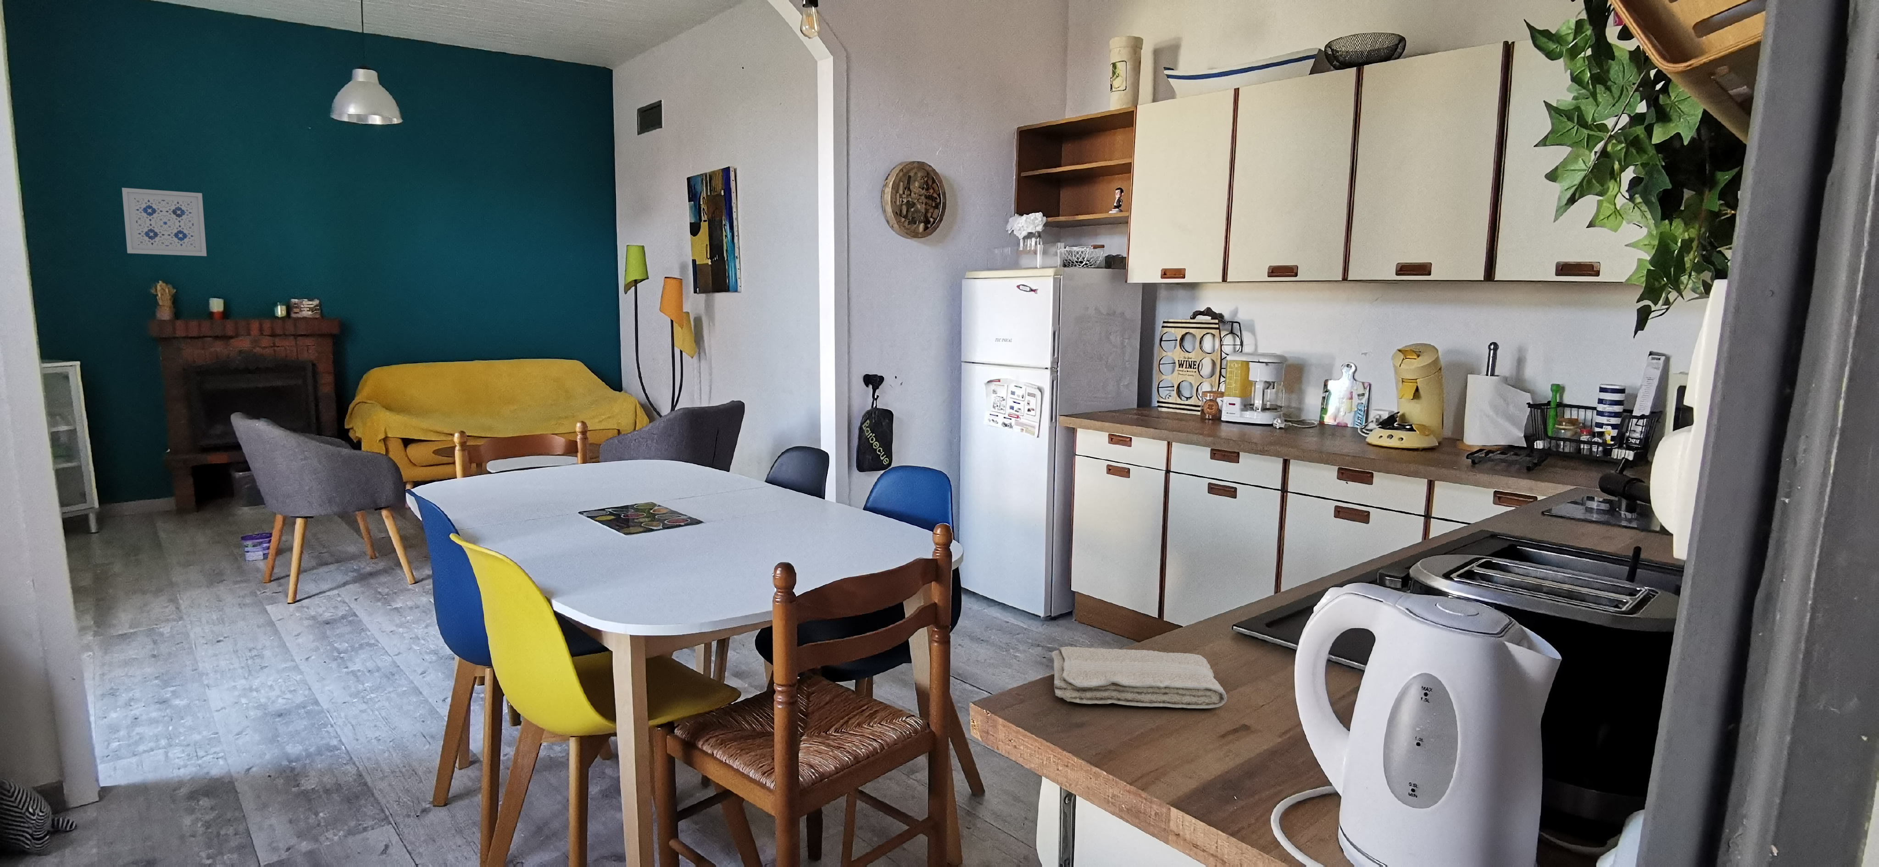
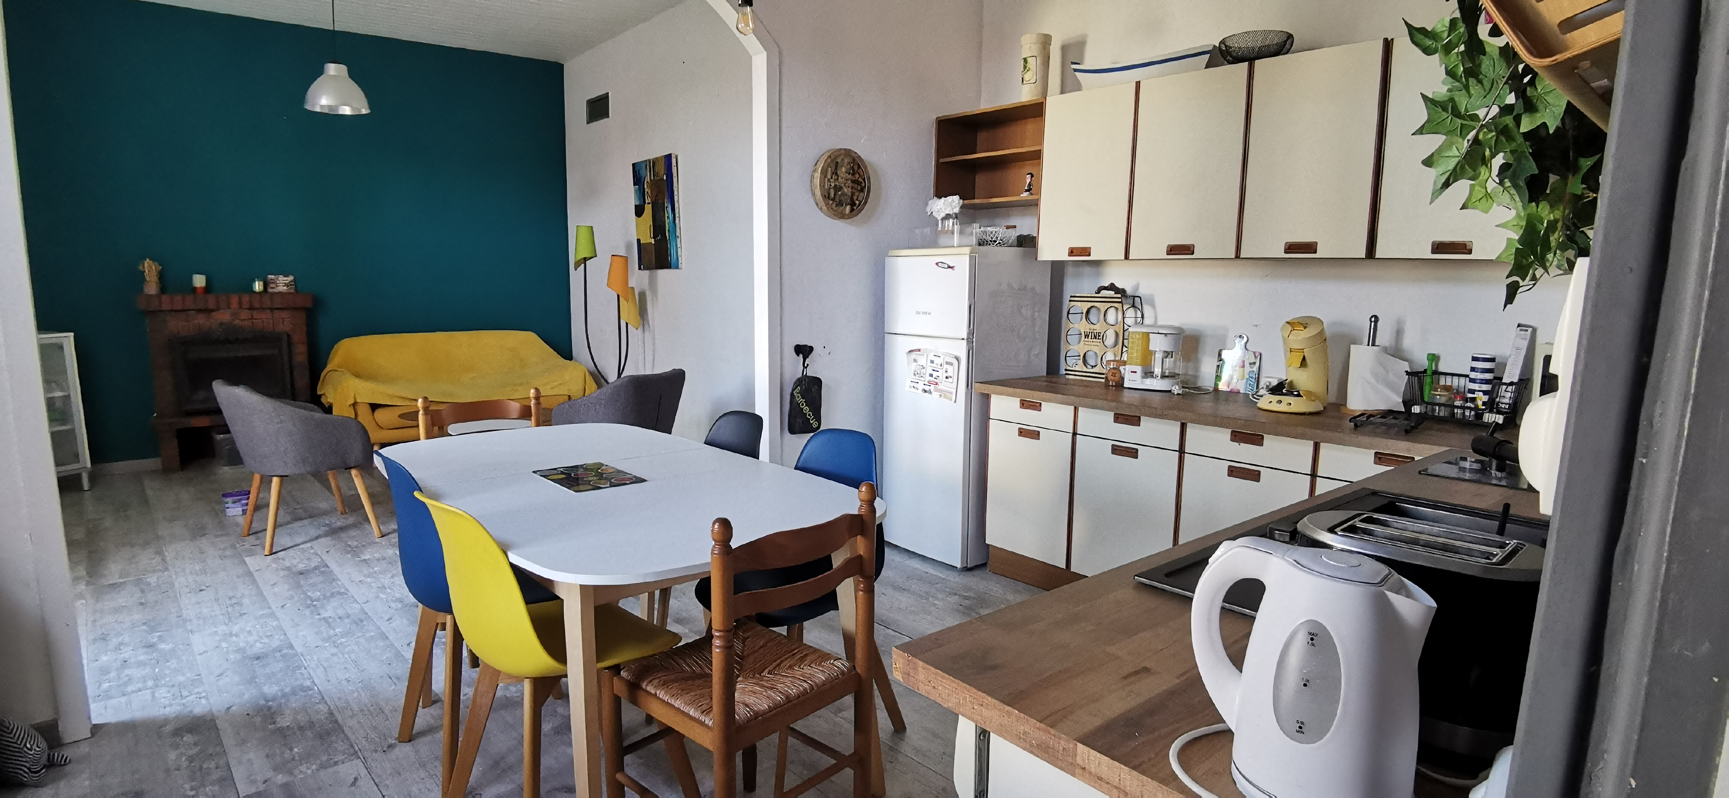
- washcloth [1051,647,1227,709]
- wall art [121,188,207,256]
